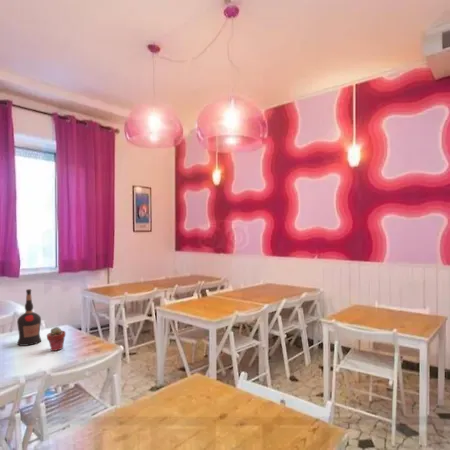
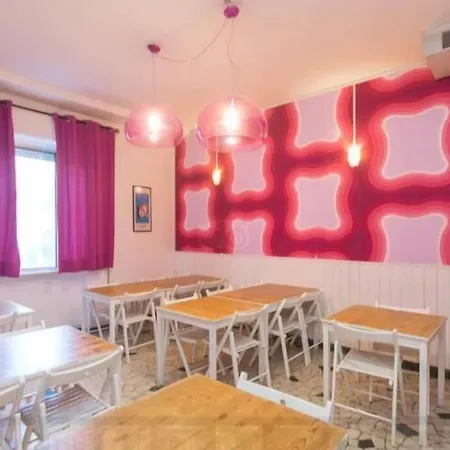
- liquor bottle [16,288,42,347]
- potted succulent [46,326,66,352]
